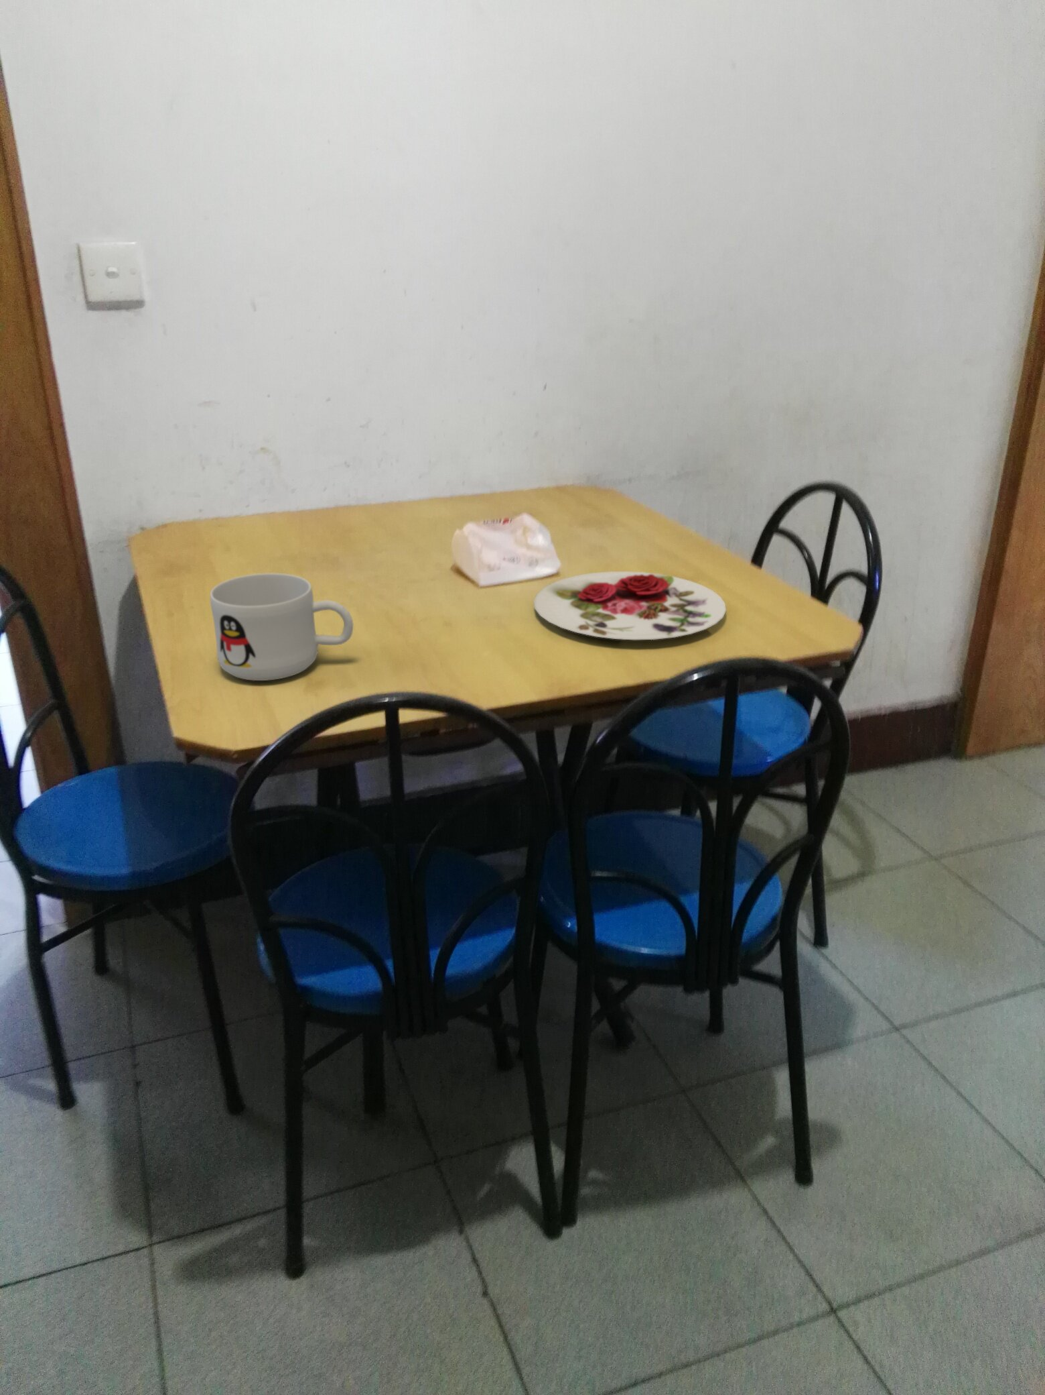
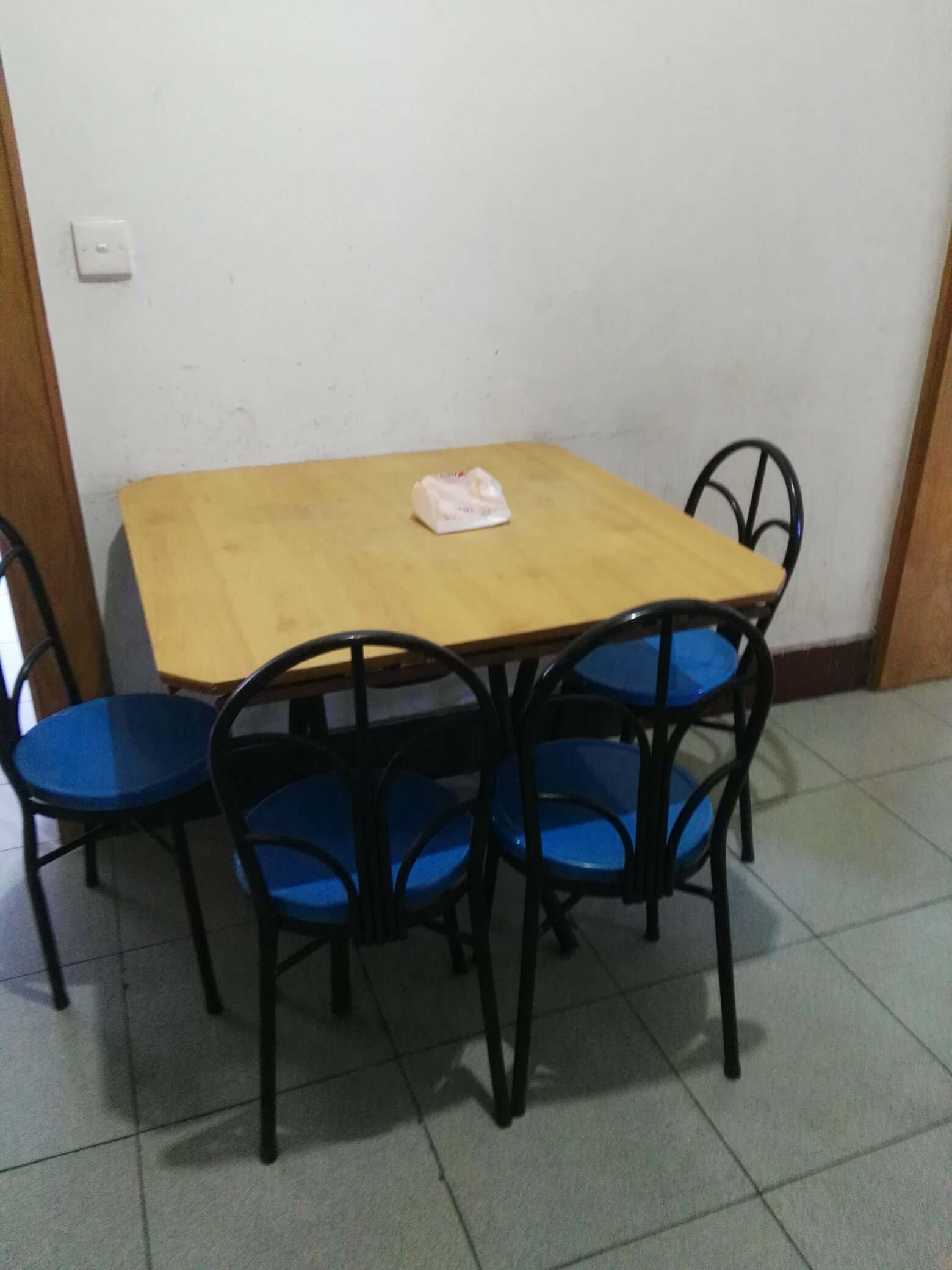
- mug [210,572,353,681]
- plate [532,571,727,640]
